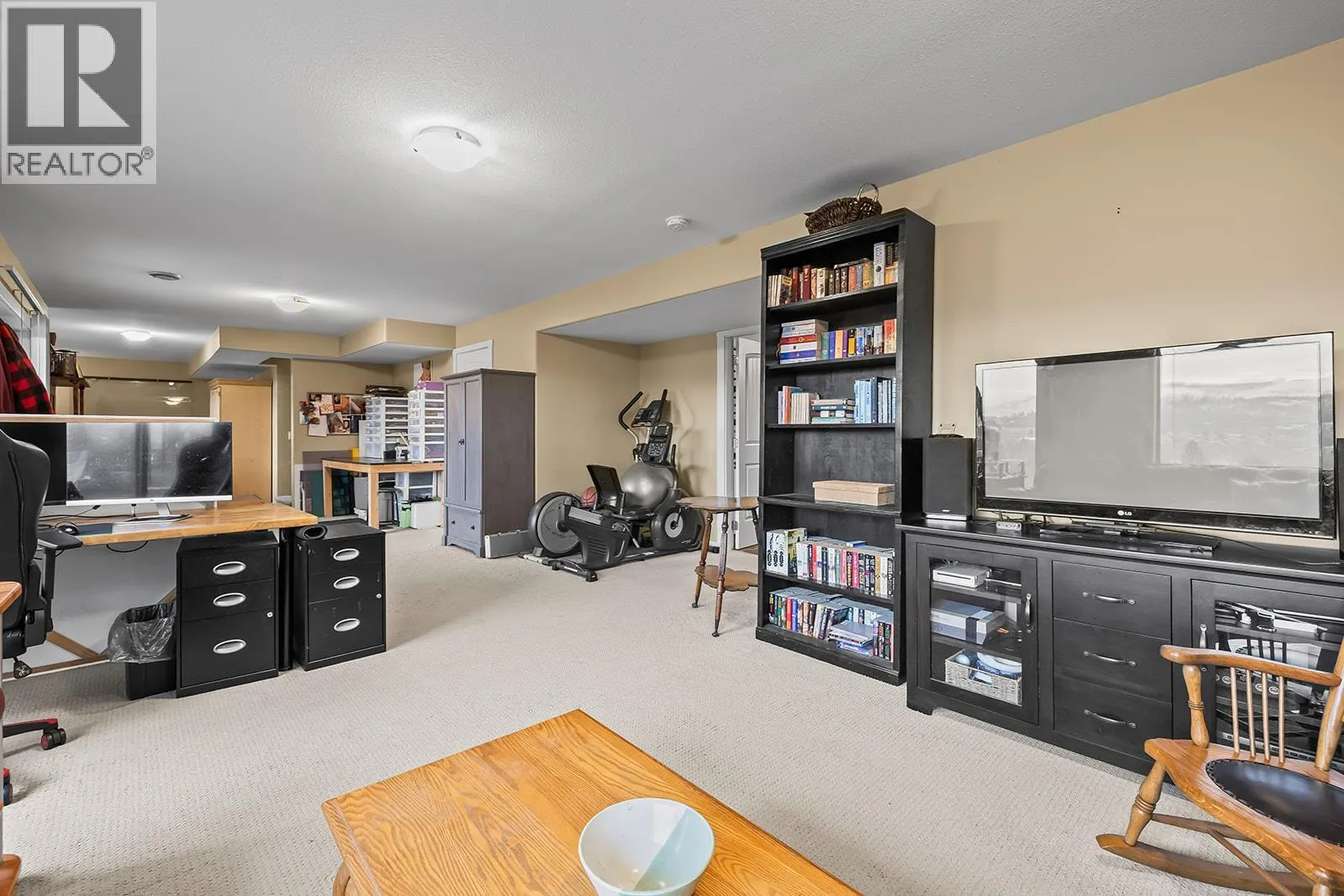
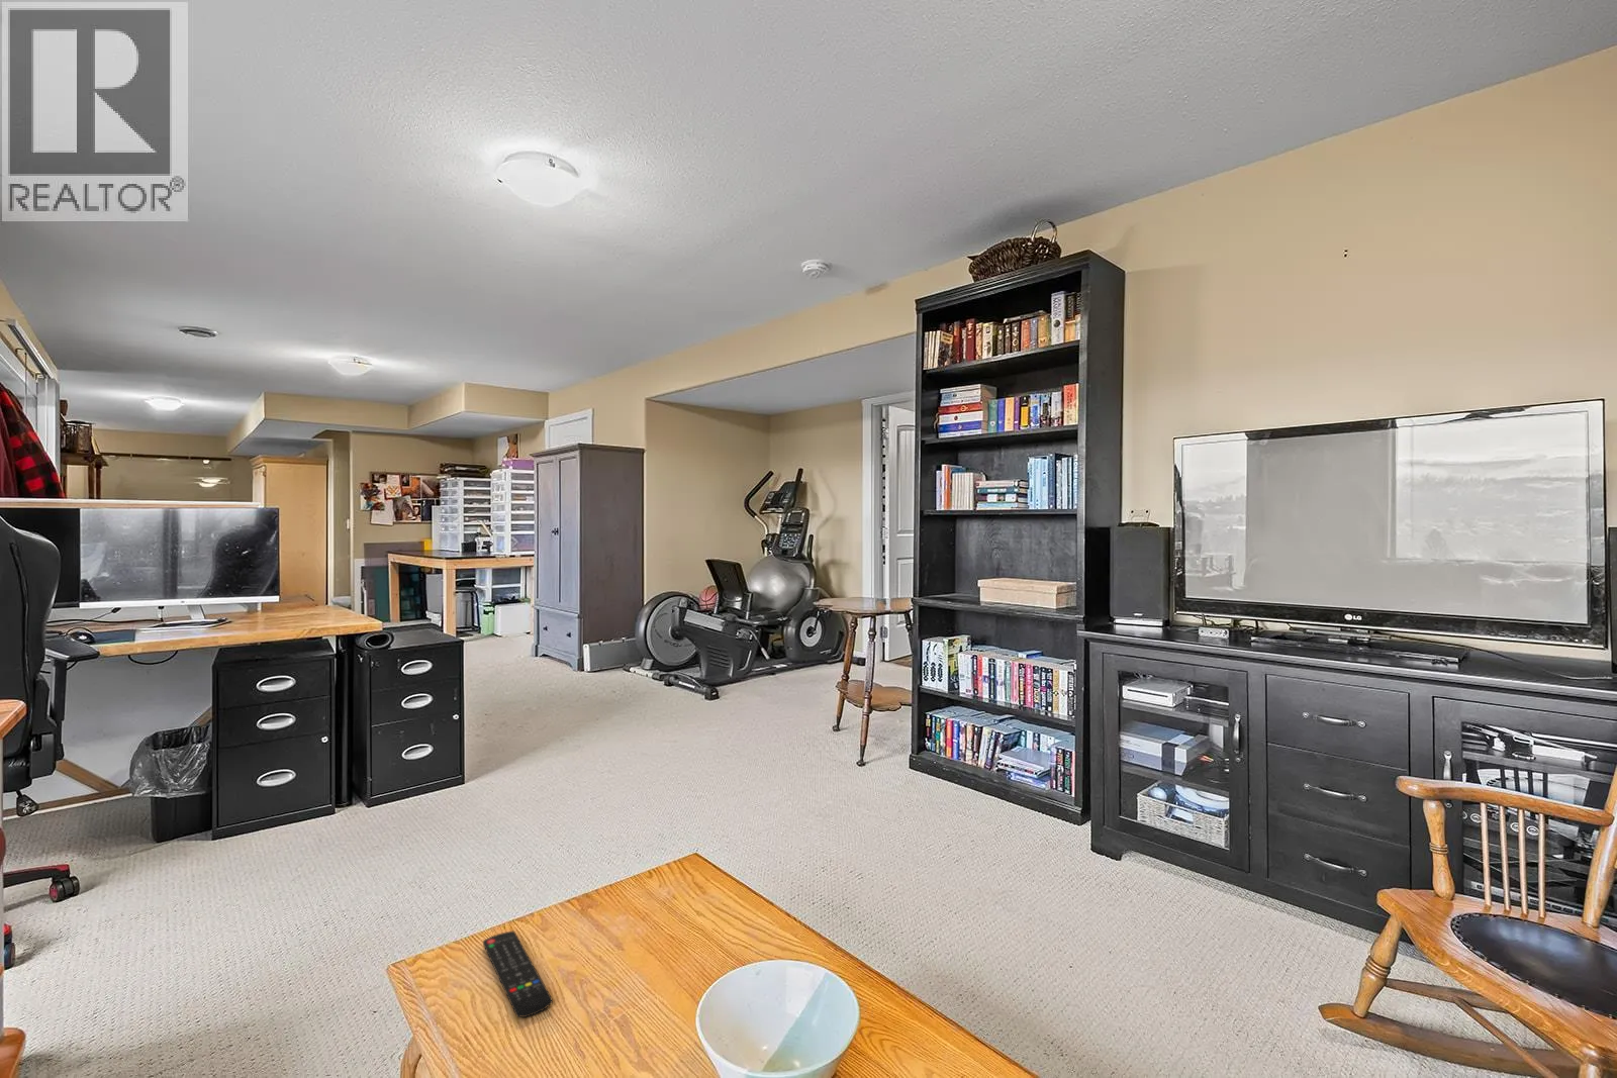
+ remote control [482,930,552,1018]
